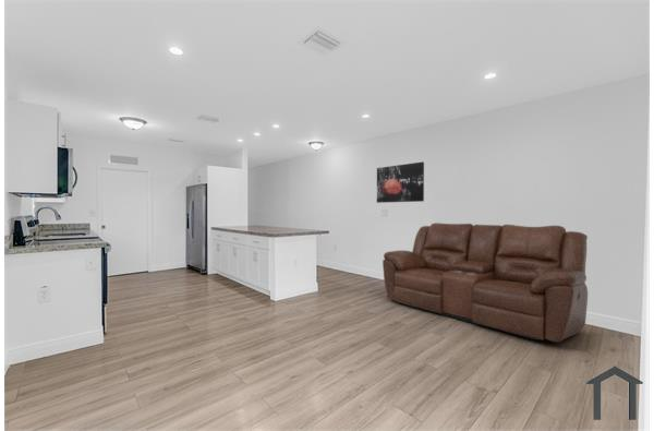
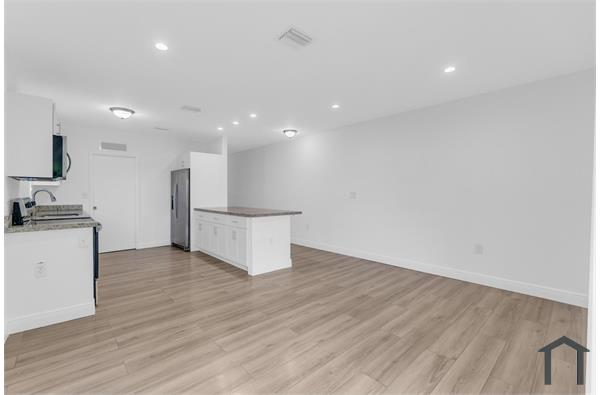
- wall art [376,160,425,204]
- sofa [382,222,589,344]
